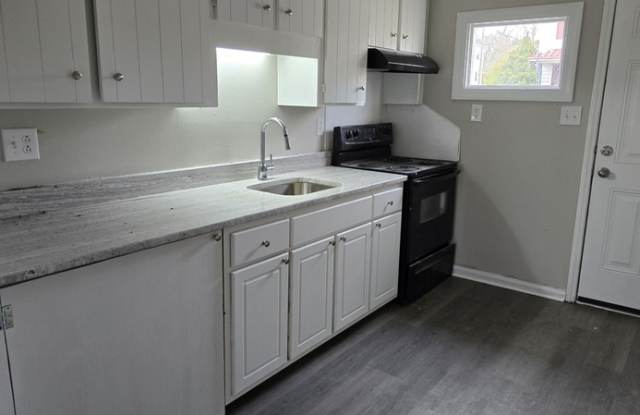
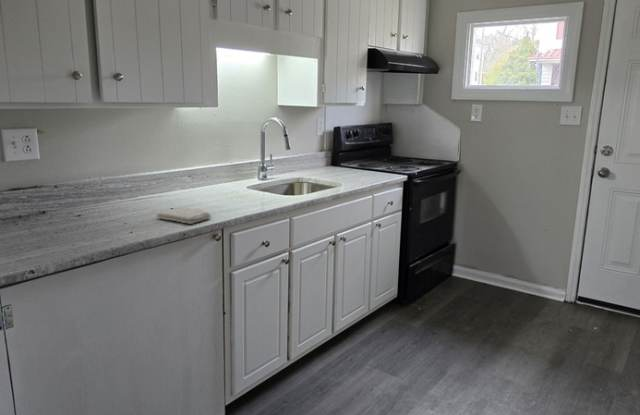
+ washcloth [156,206,212,225]
